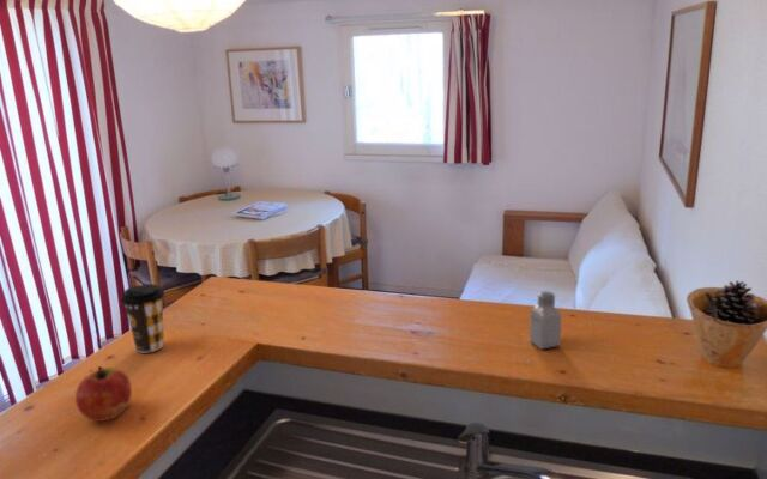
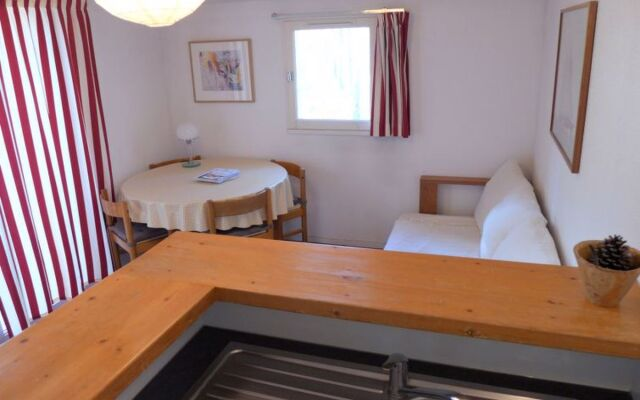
- saltshaker [529,291,562,350]
- apple [74,365,133,423]
- coffee cup [120,283,165,353]
